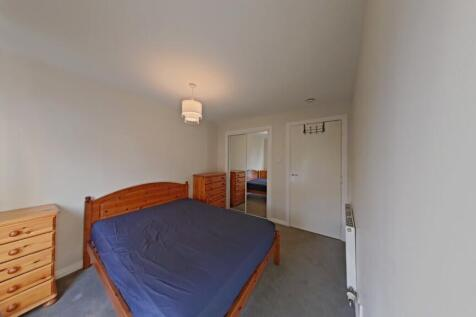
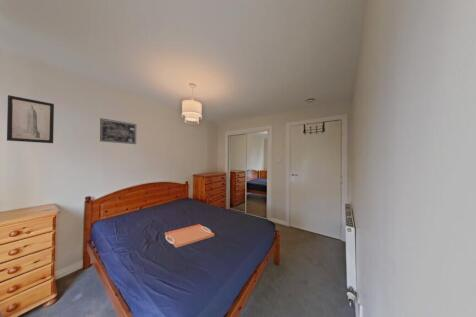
+ wall art [99,117,137,145]
+ serving tray [164,223,215,249]
+ wall art [6,94,55,144]
